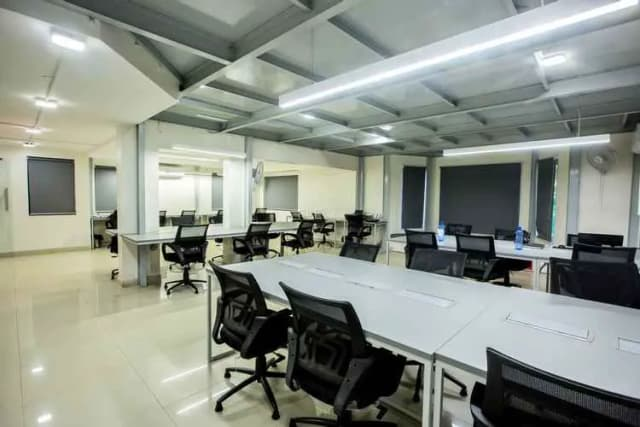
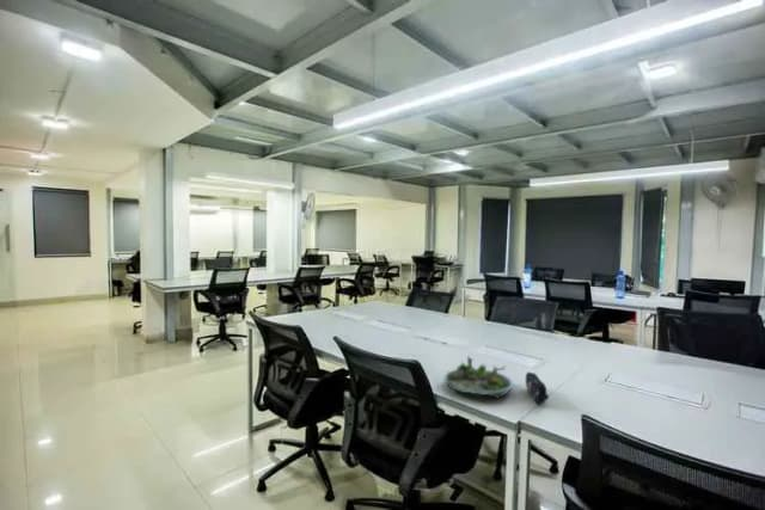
+ pencil case [525,370,550,405]
+ succulent planter [442,355,514,399]
